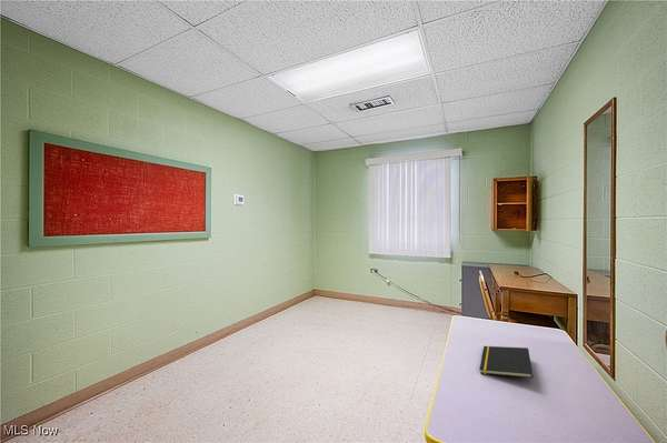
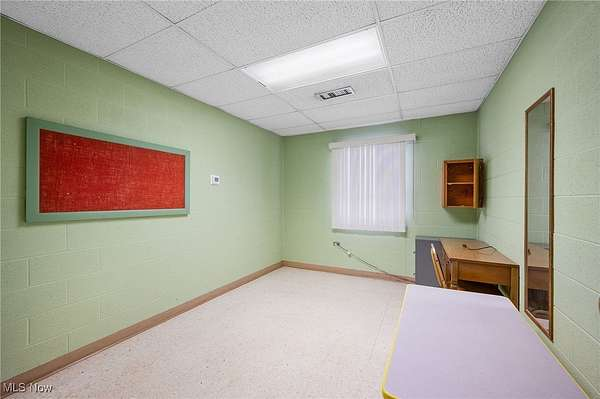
- notepad [478,345,535,379]
